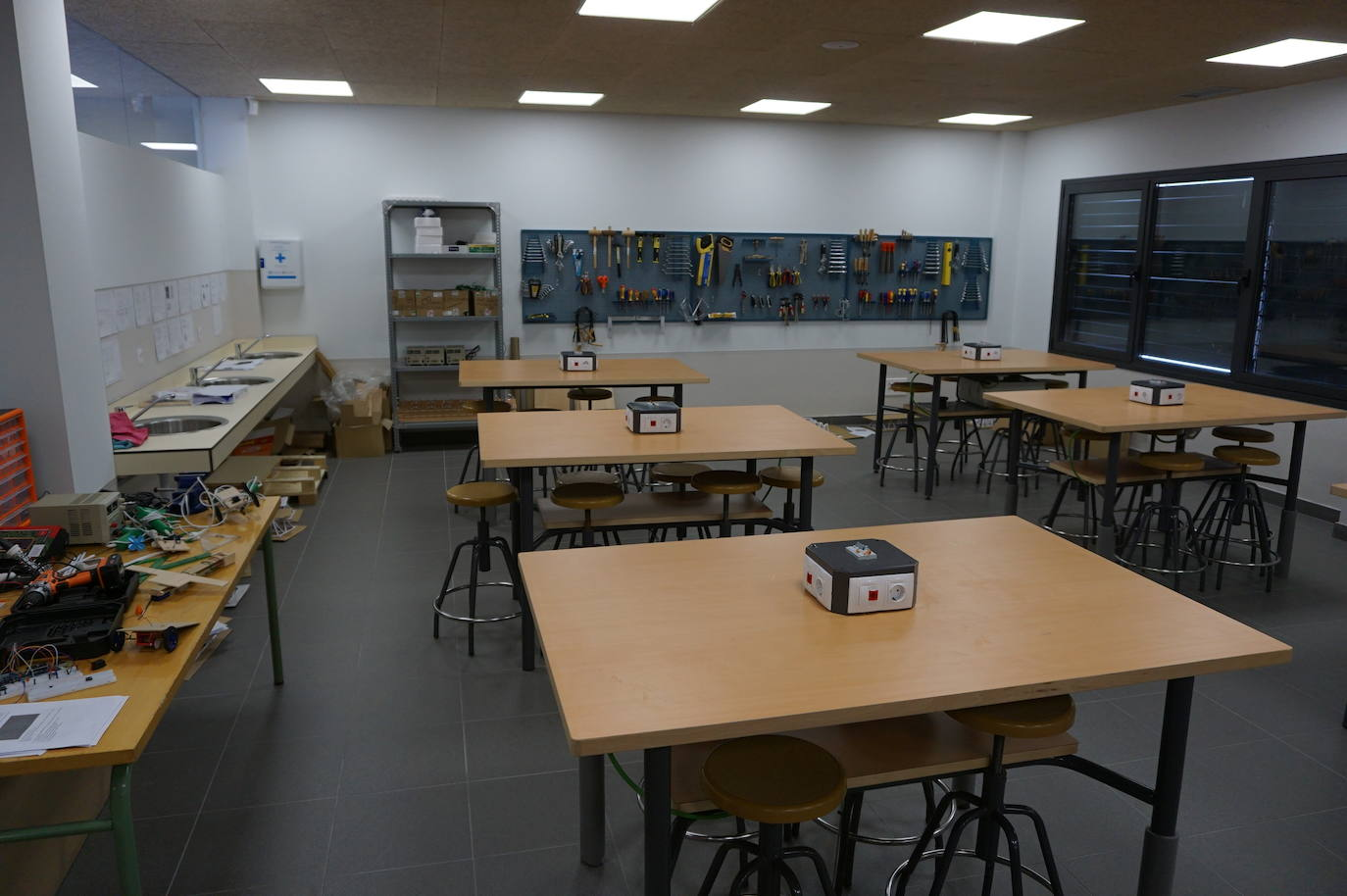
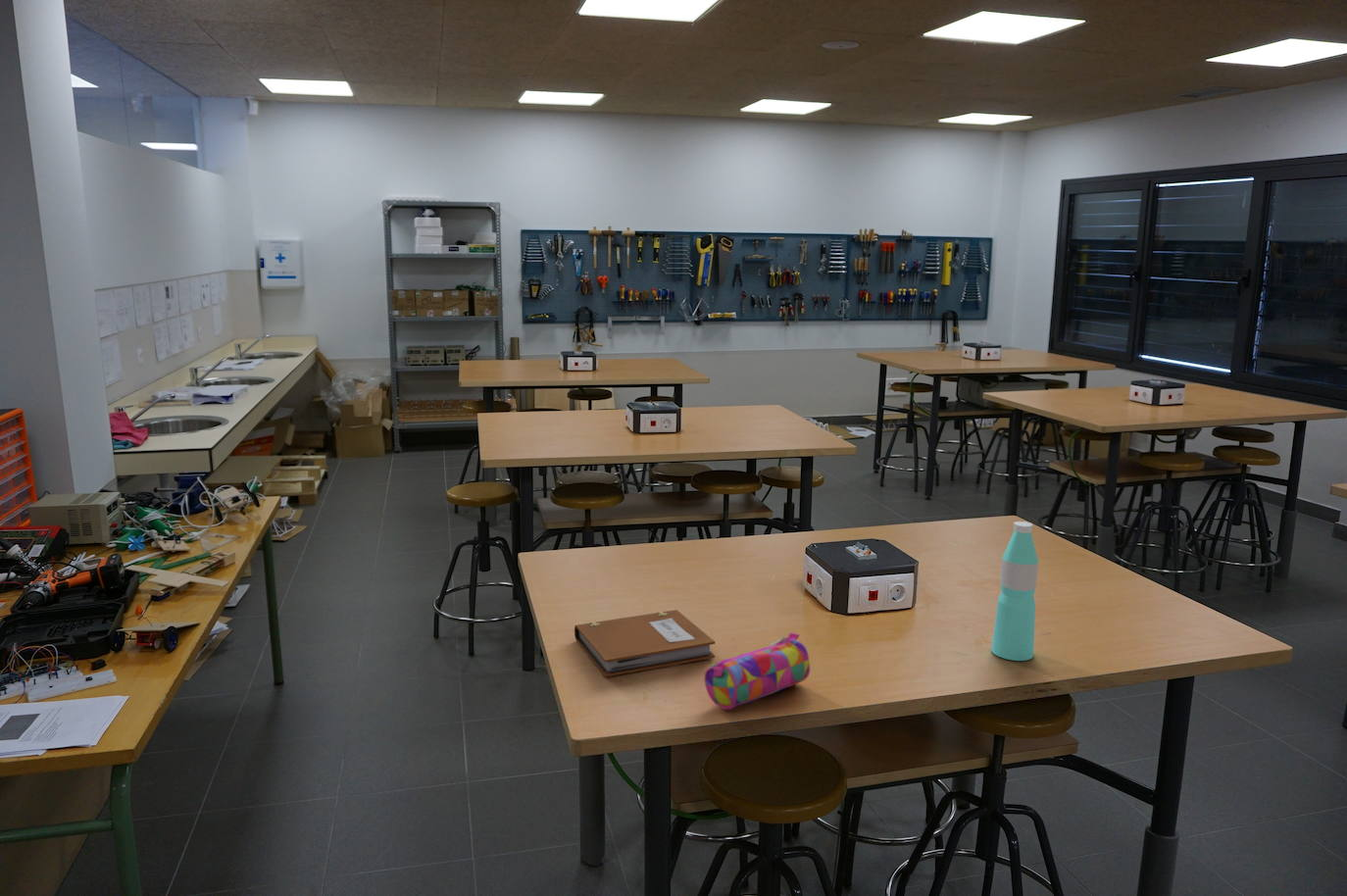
+ water bottle [990,521,1039,662]
+ notebook [574,609,716,677]
+ pencil case [704,631,811,711]
